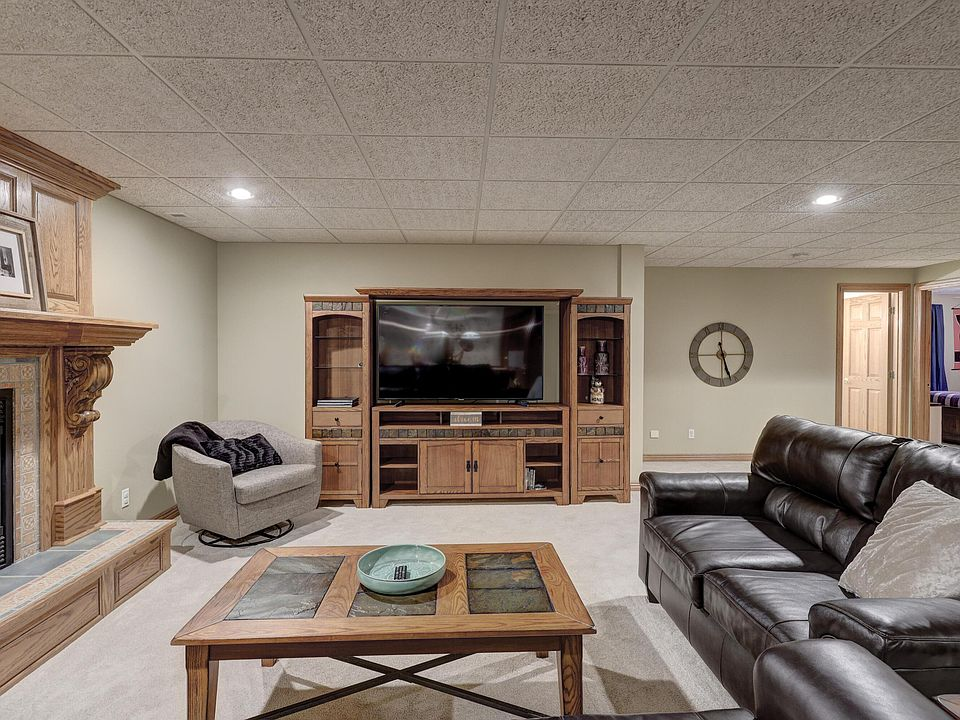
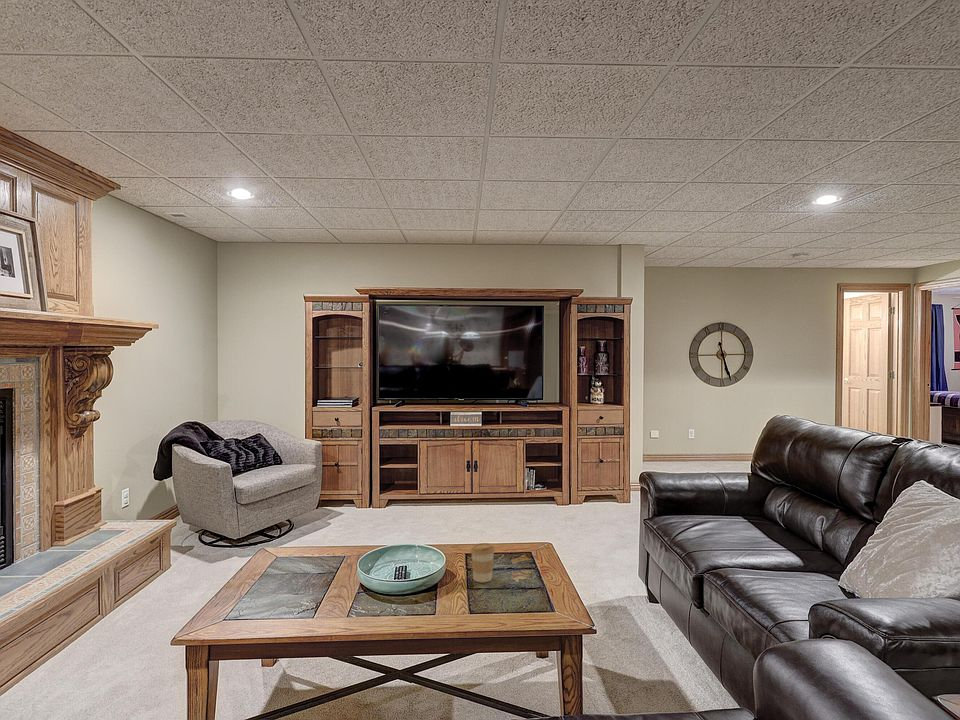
+ coffee cup [469,542,496,583]
